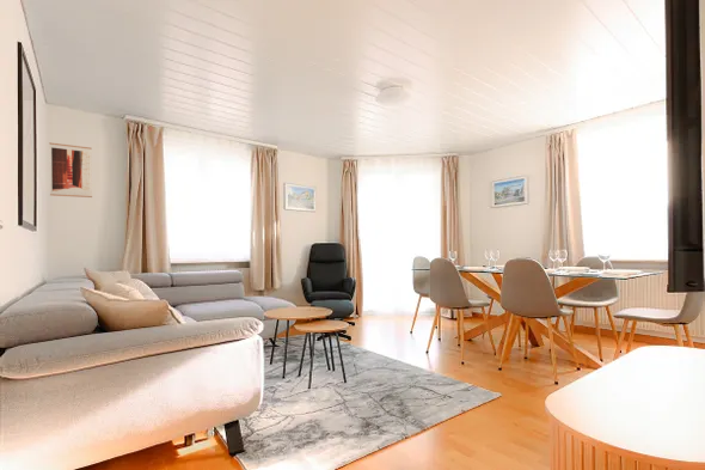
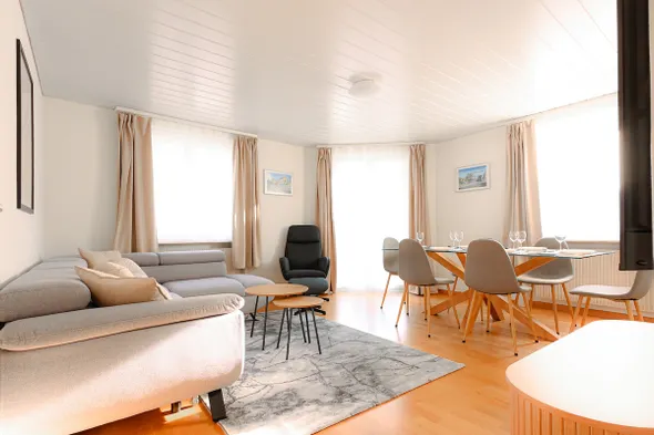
- wall art [48,141,93,199]
